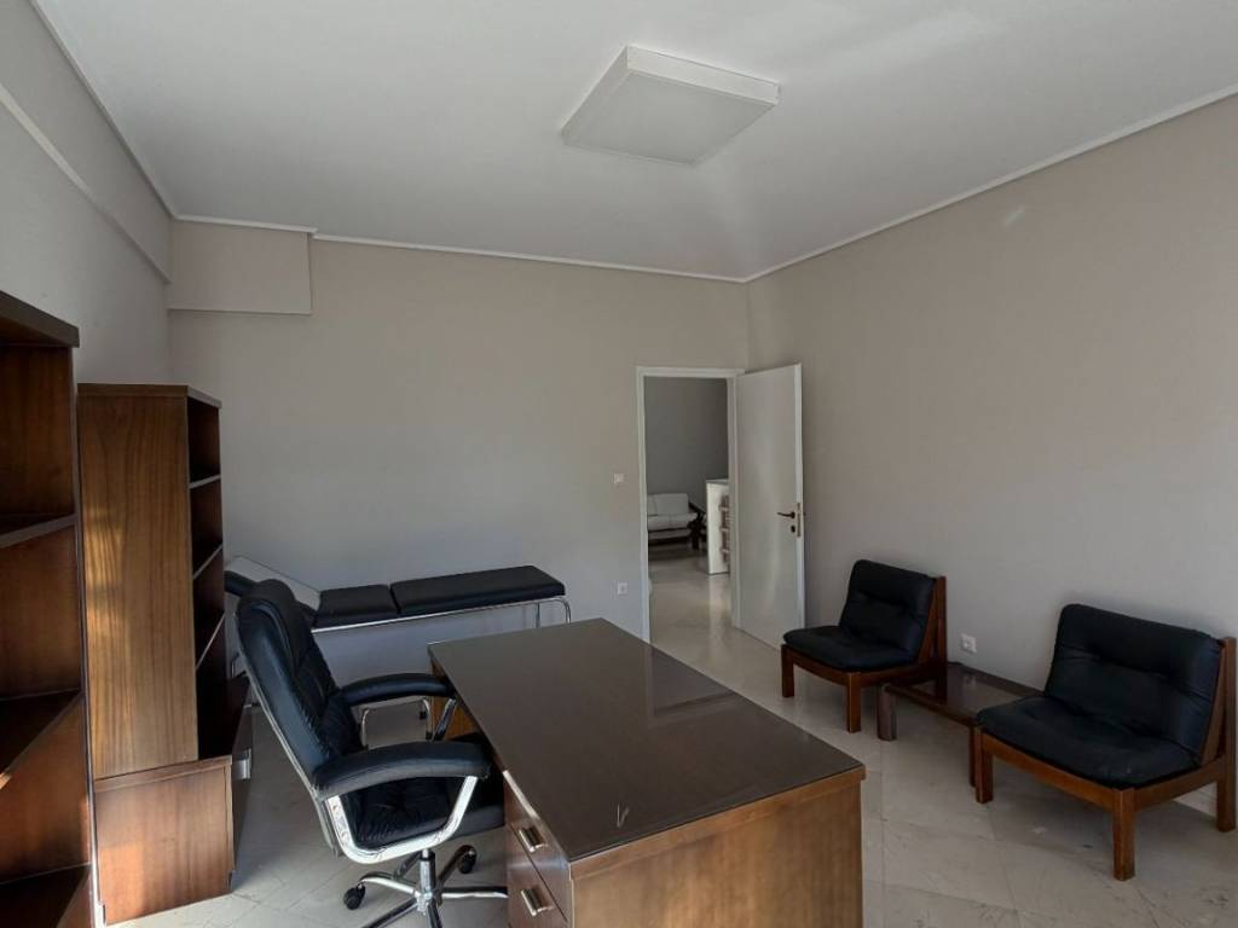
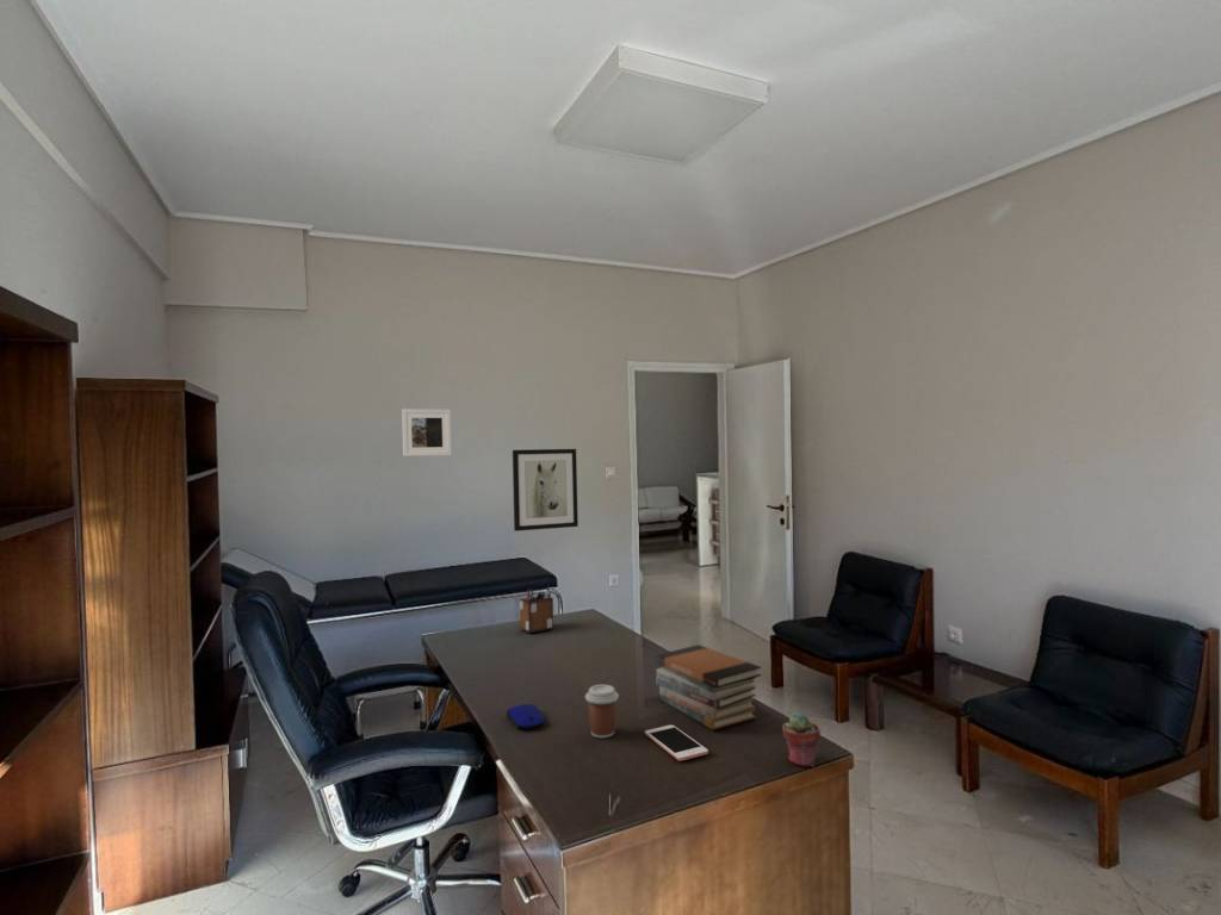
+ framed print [401,407,453,458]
+ coffee cup [584,684,620,739]
+ potted succulent [781,711,822,767]
+ cell phone [644,724,709,762]
+ computer mouse [506,703,546,730]
+ wall art [512,448,579,533]
+ book stack [655,643,763,732]
+ desk organizer [519,585,554,634]
